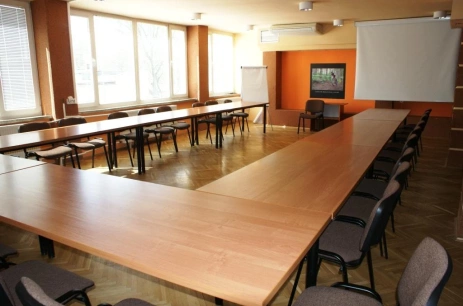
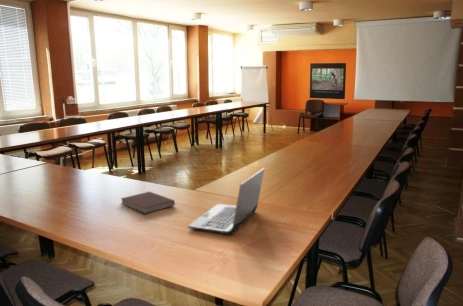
+ laptop computer [187,167,266,236]
+ notebook [120,191,176,215]
